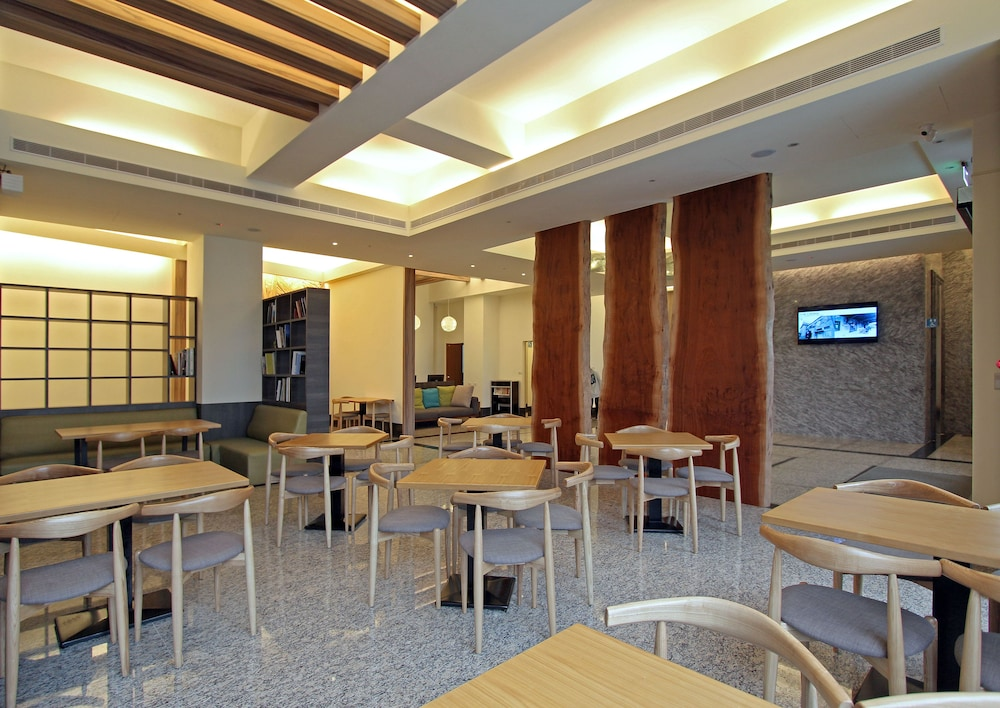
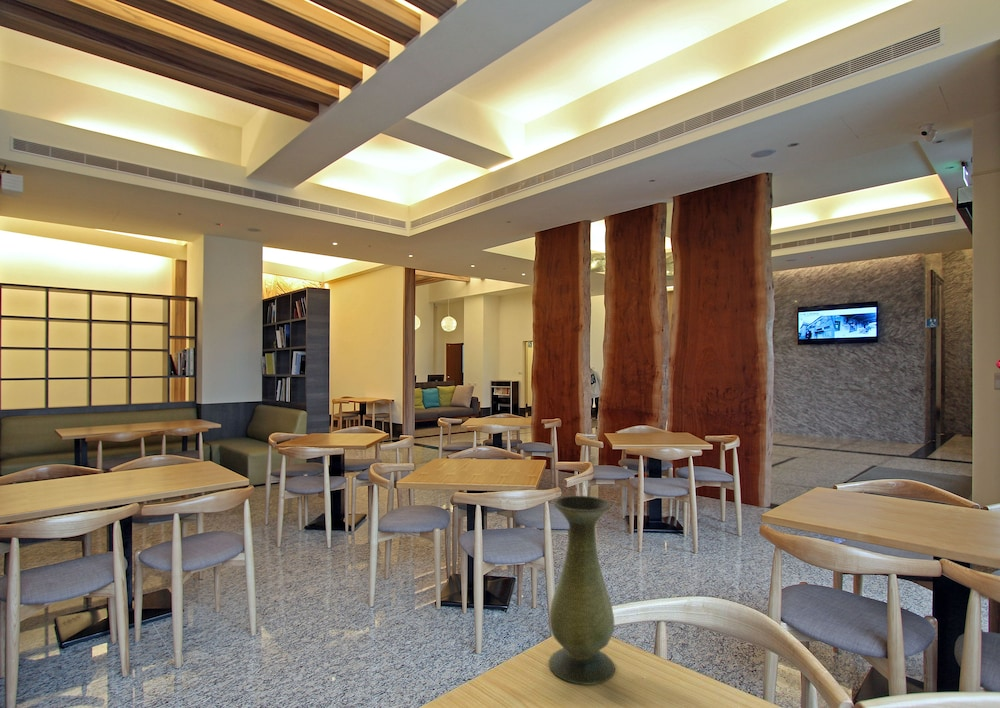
+ vase [548,495,616,686]
